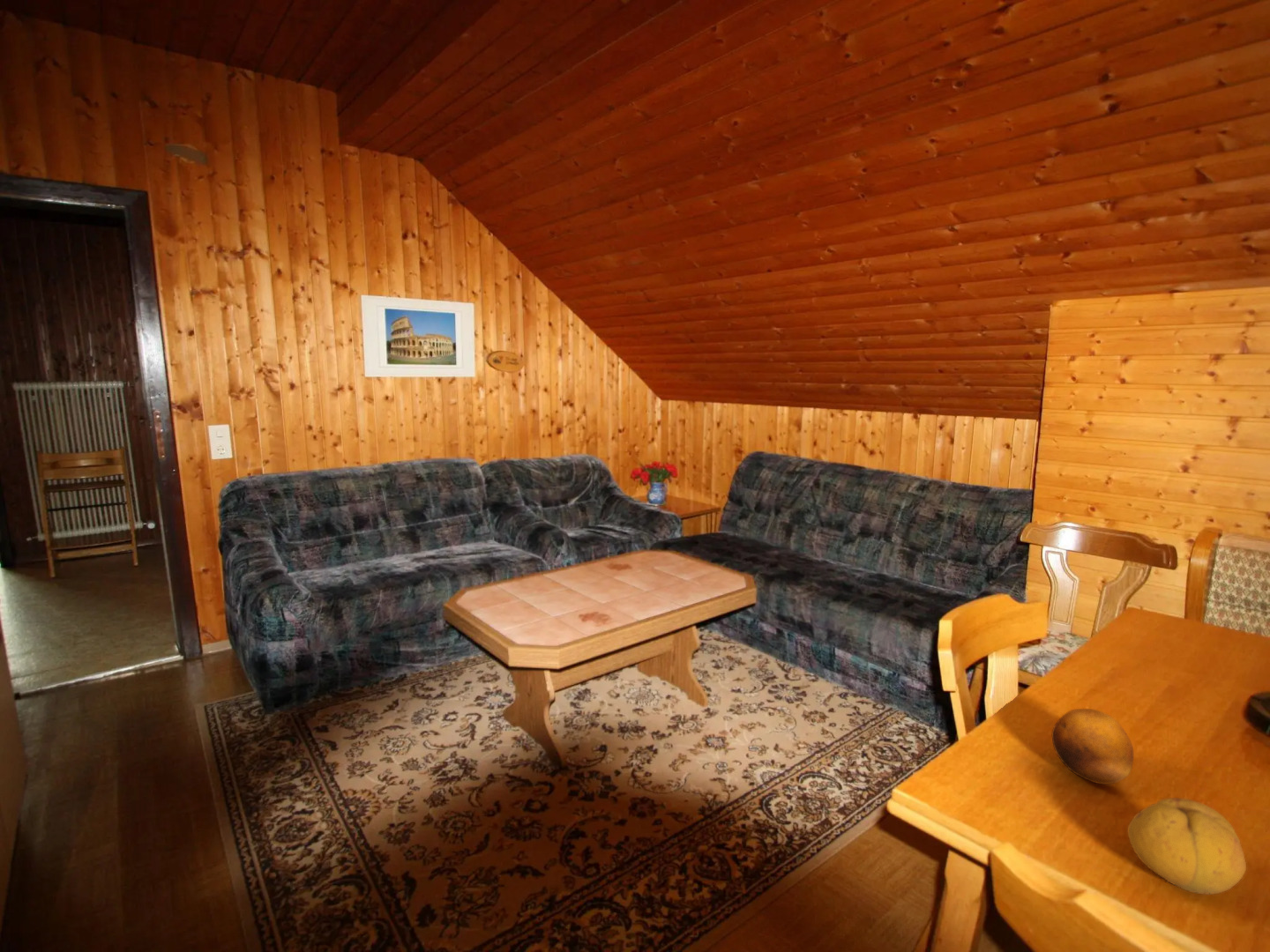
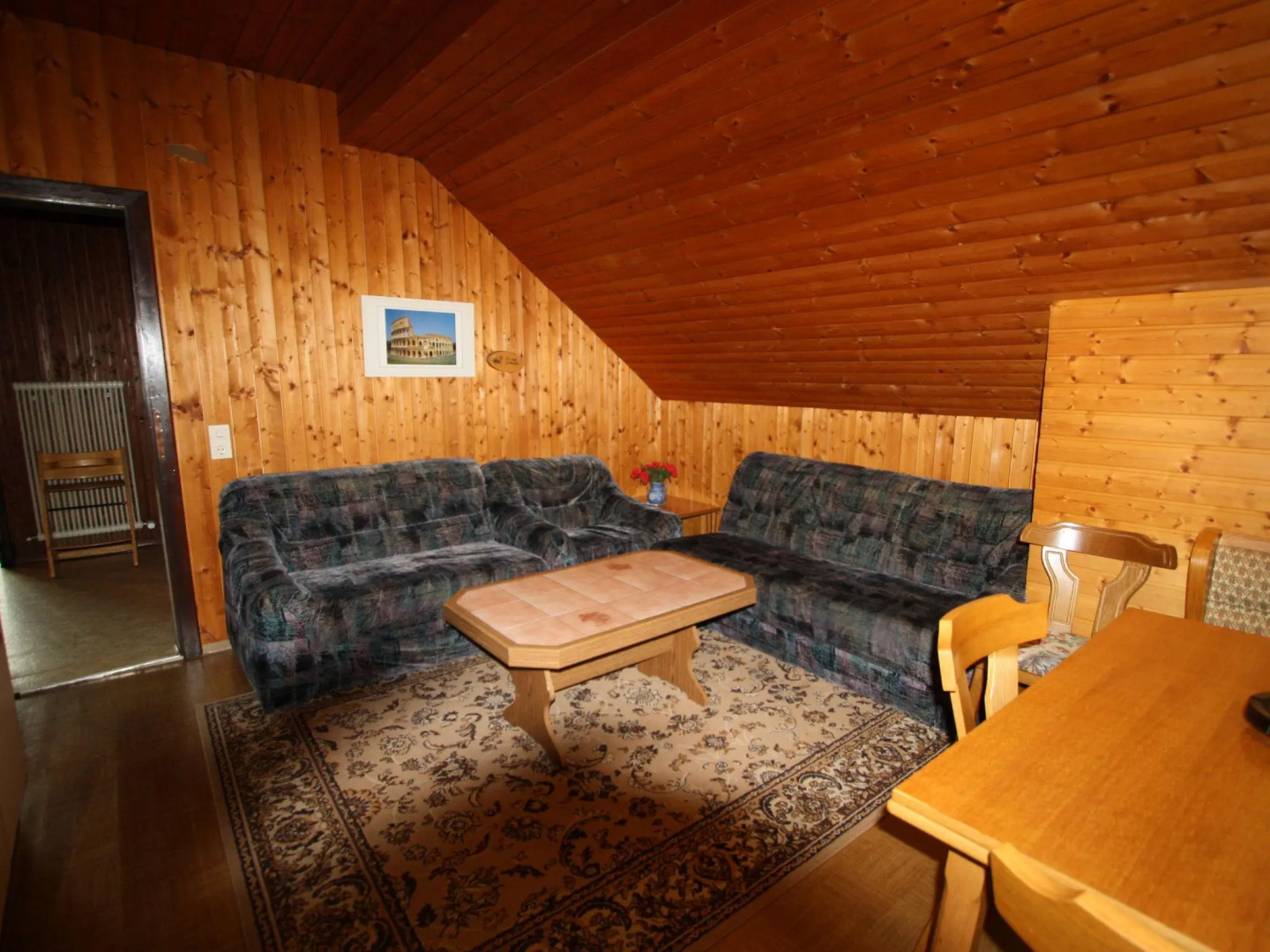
- fruit [1051,708,1134,785]
- fruit [1127,797,1247,895]
